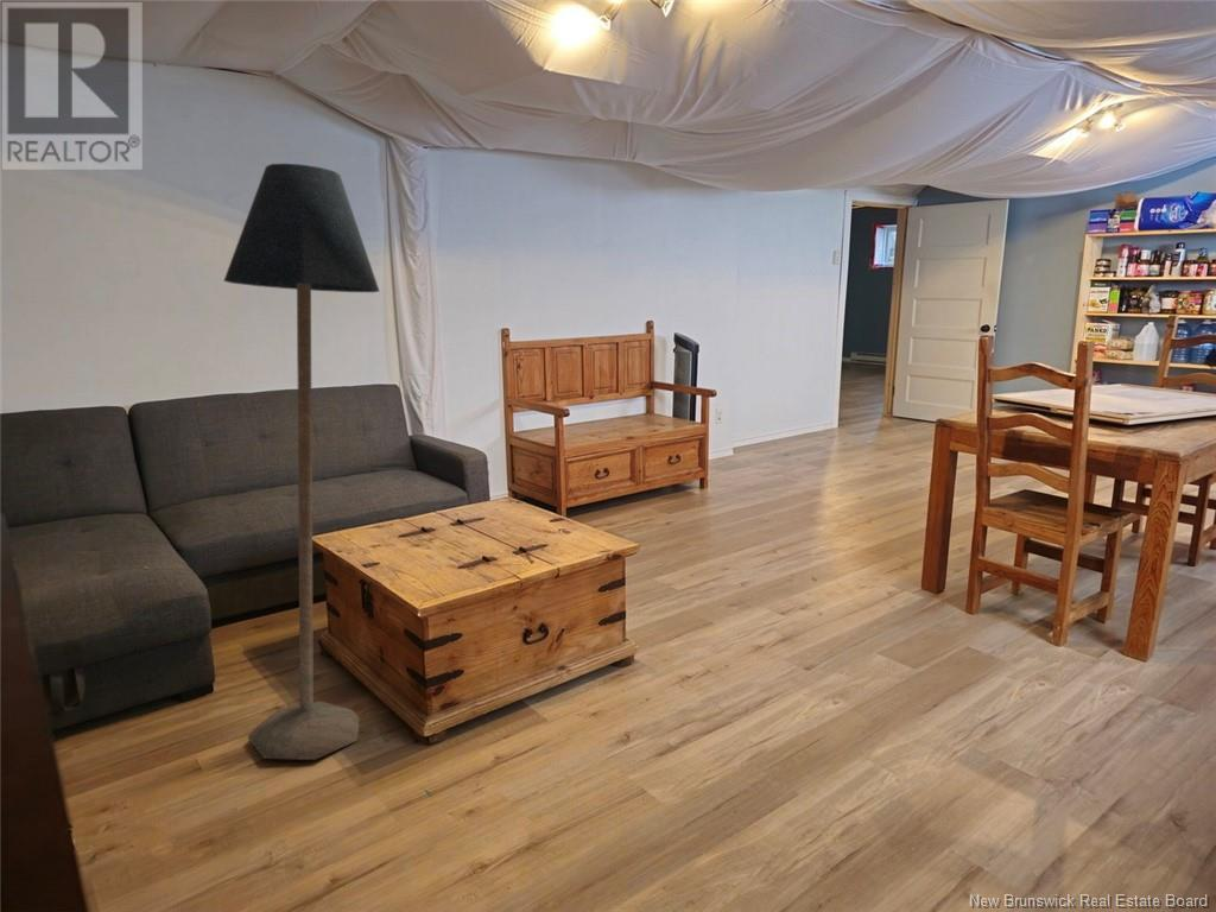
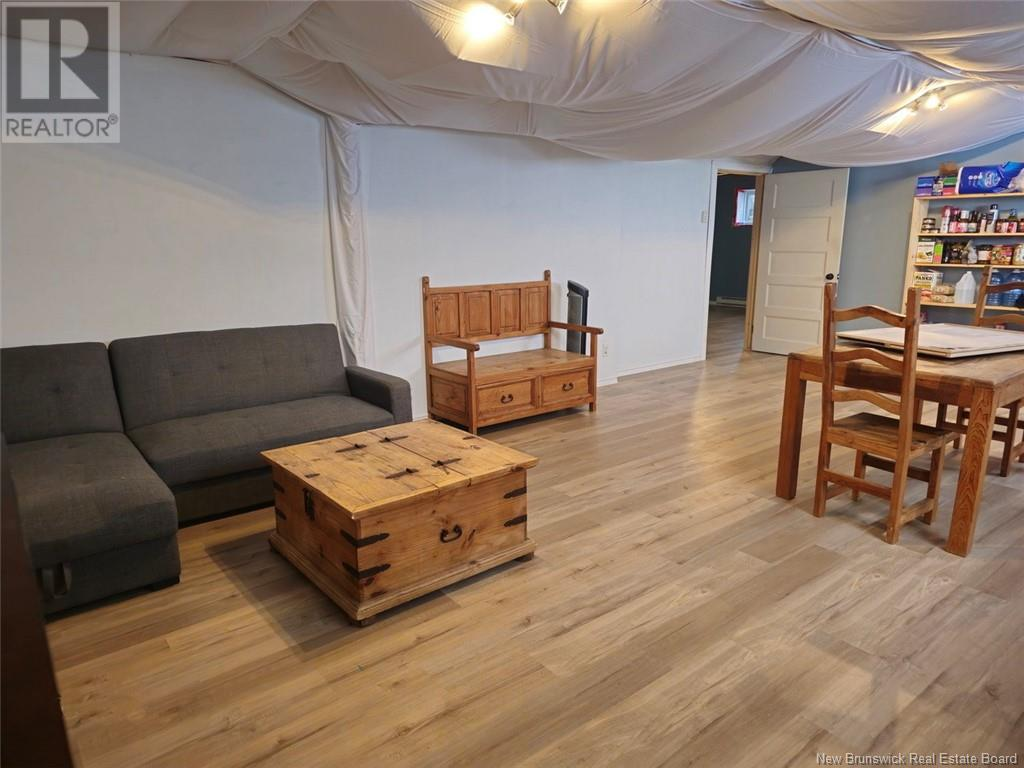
- floor lamp [222,163,380,761]
